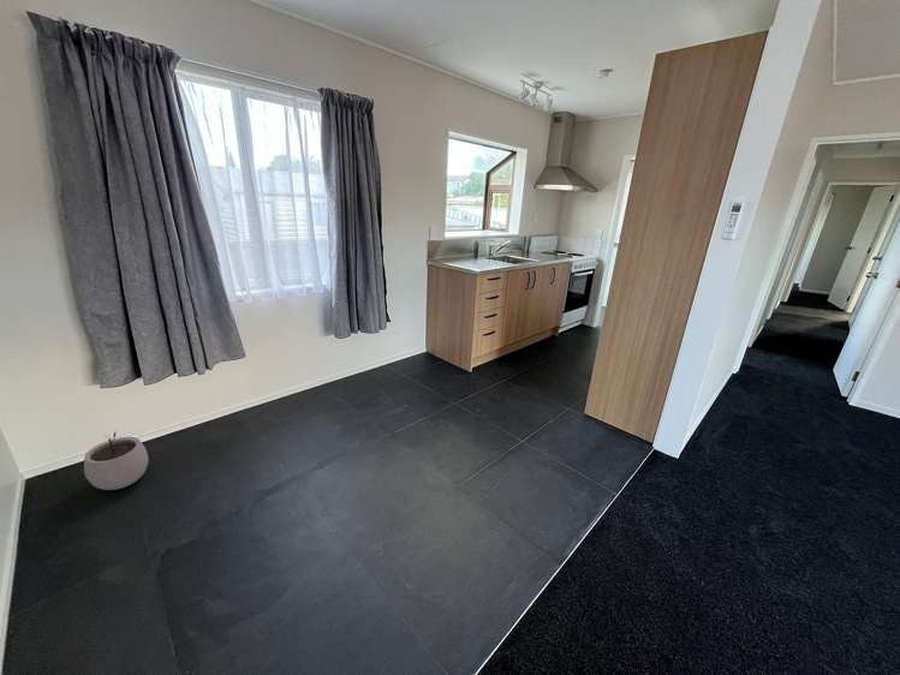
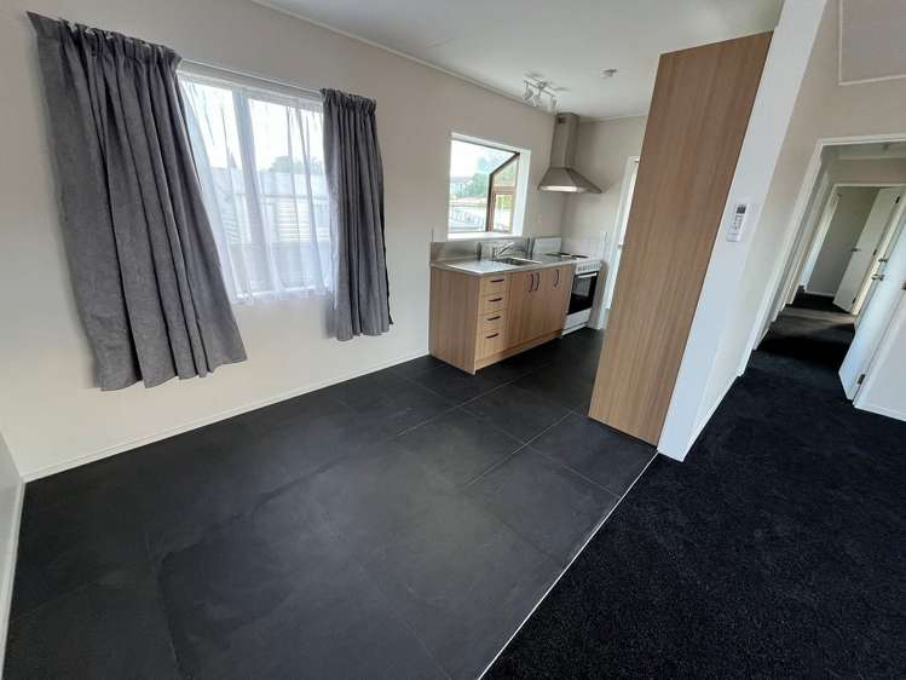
- plant pot [83,431,149,491]
